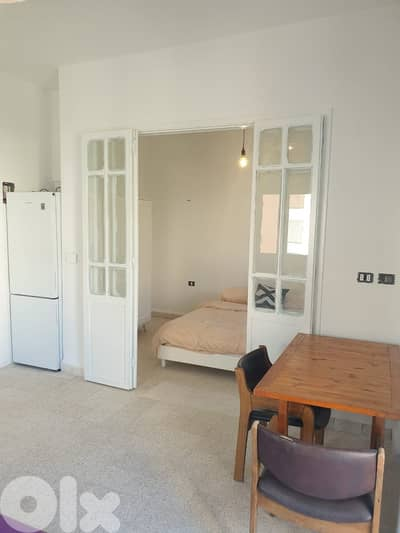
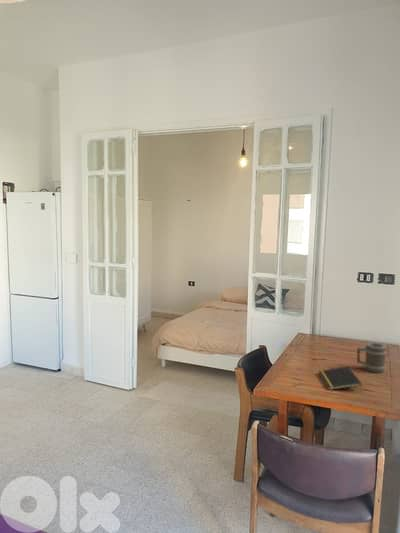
+ notepad [318,366,363,391]
+ barrel [356,342,388,374]
